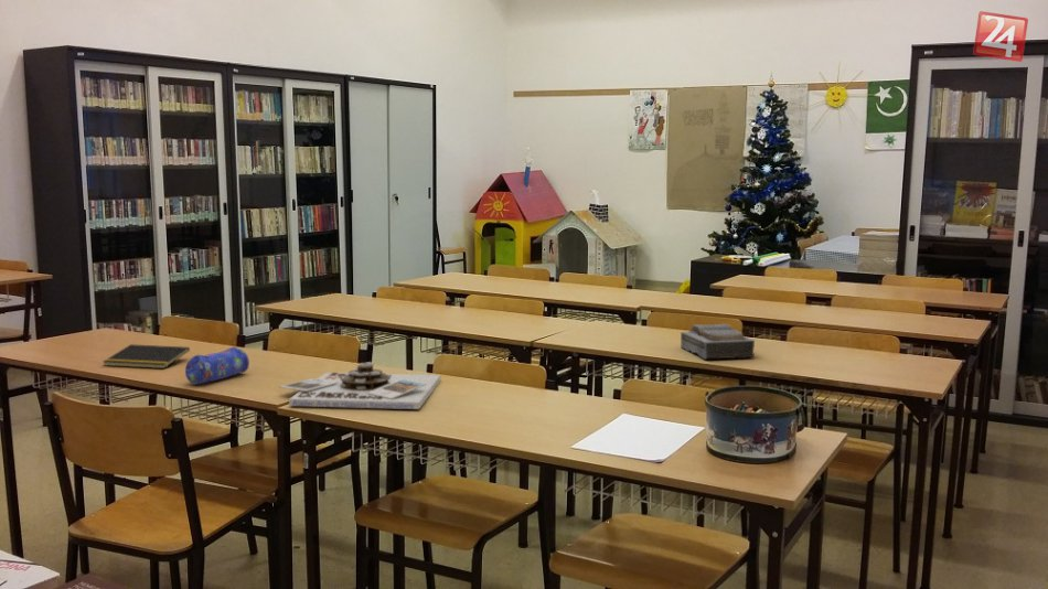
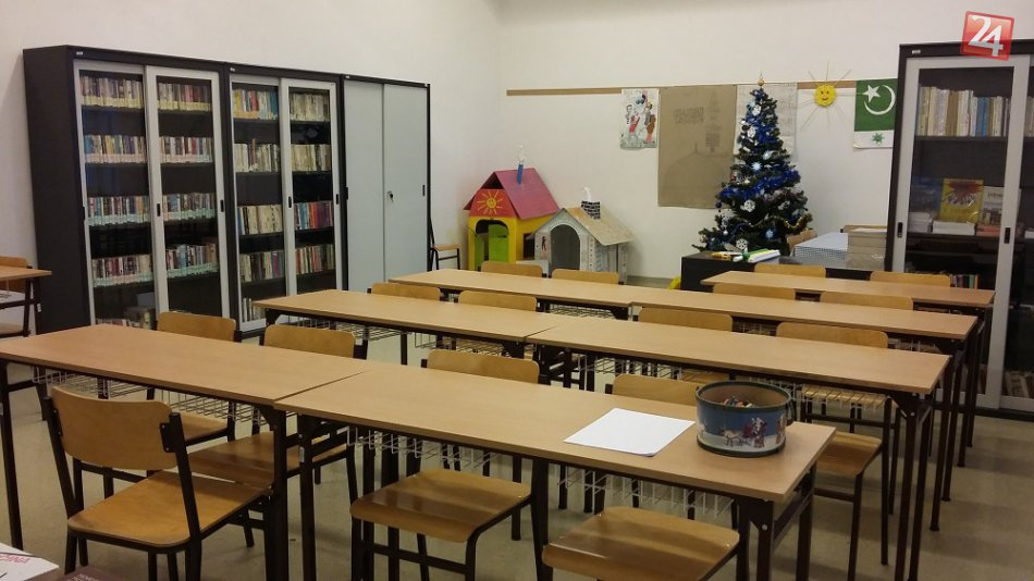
- bible [680,323,756,361]
- board game [278,361,441,410]
- notepad [103,343,191,370]
- pencil case [184,346,250,386]
